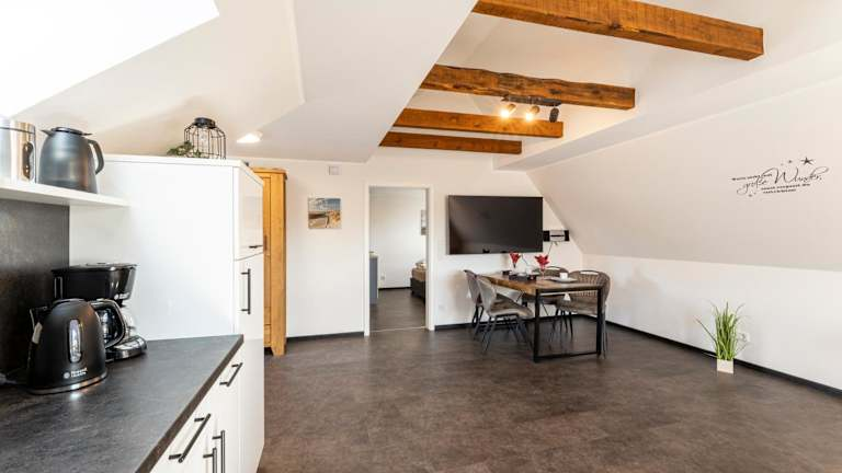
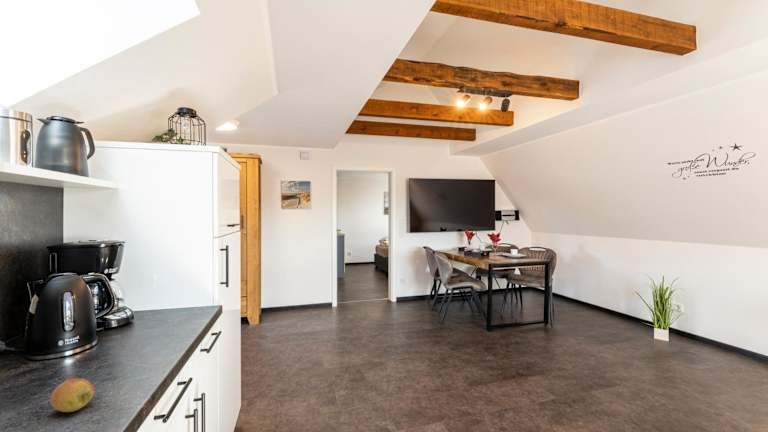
+ apple [49,377,95,413]
